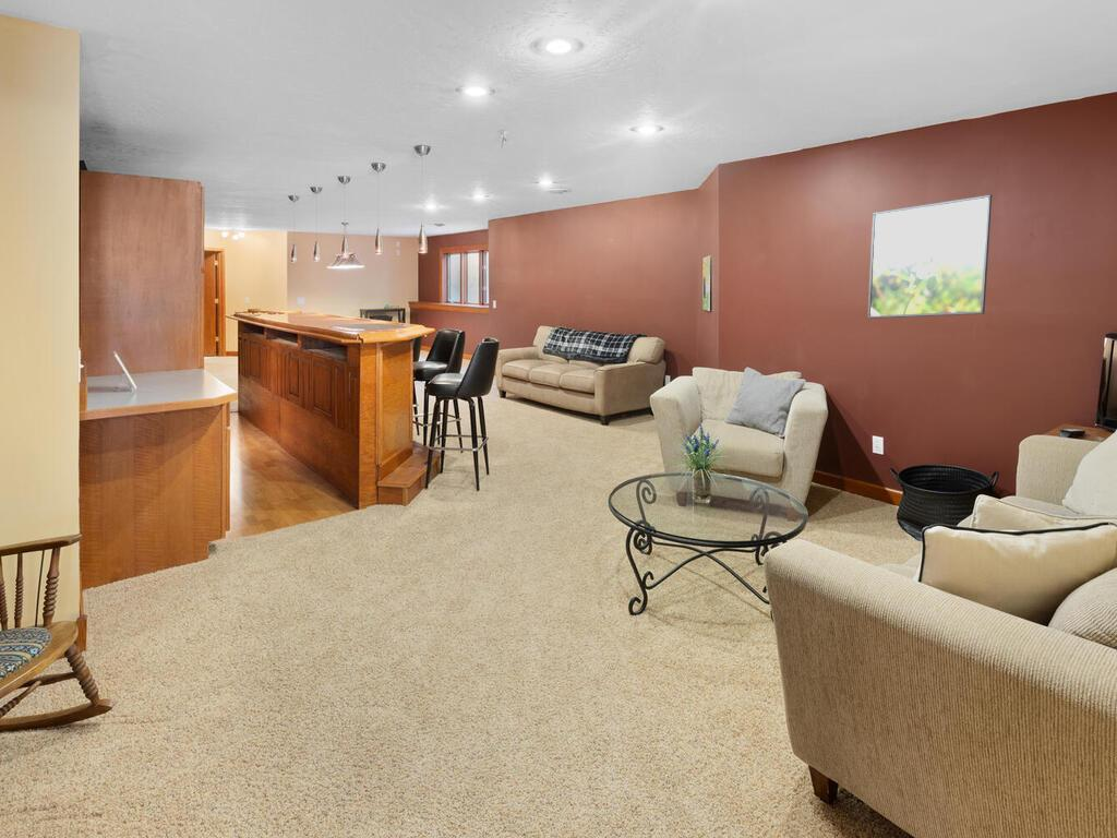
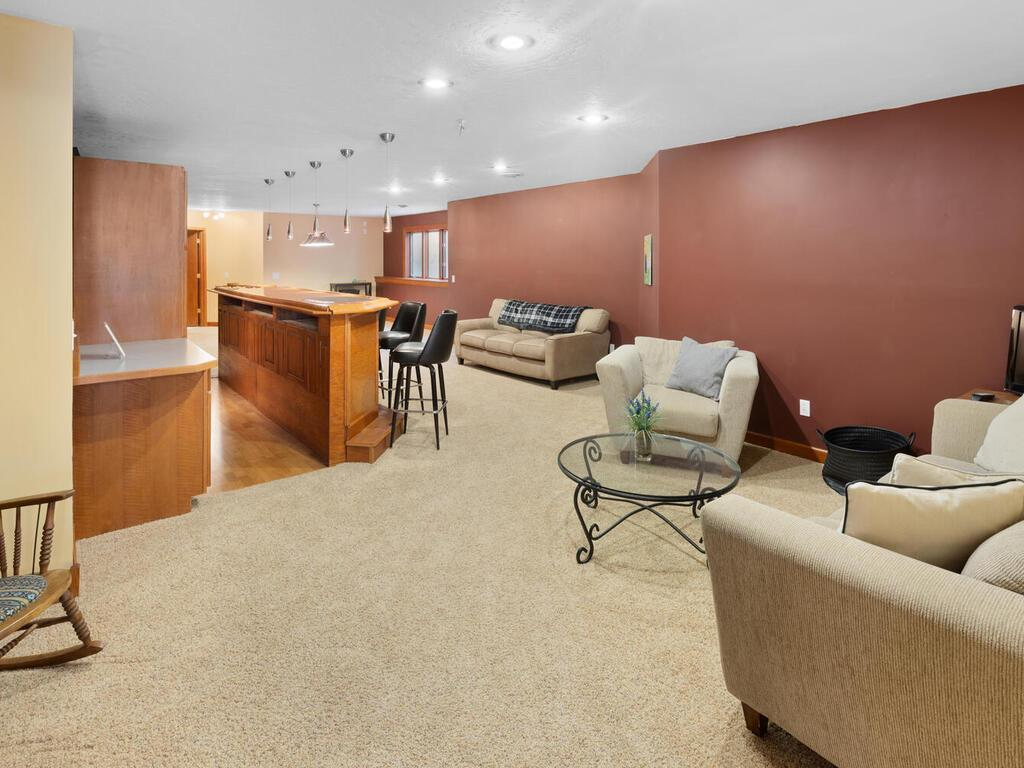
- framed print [866,193,993,320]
